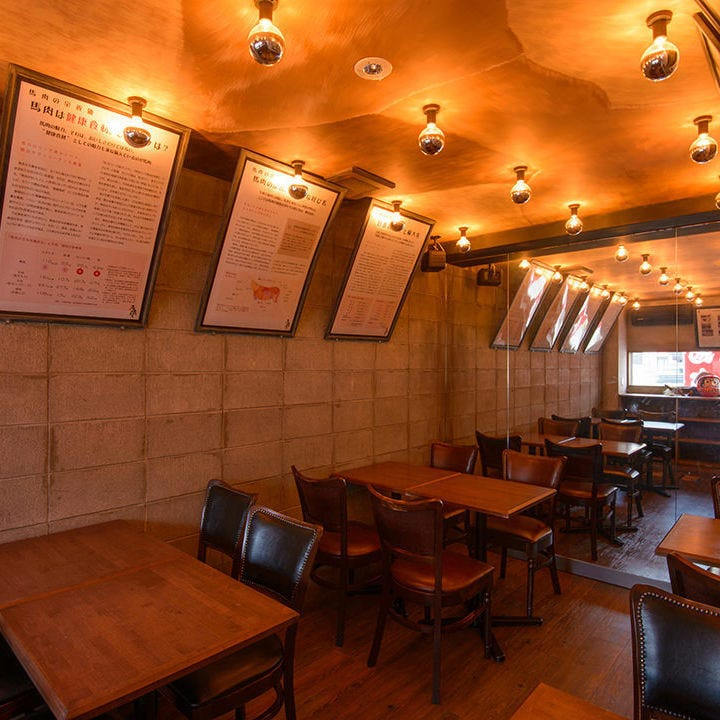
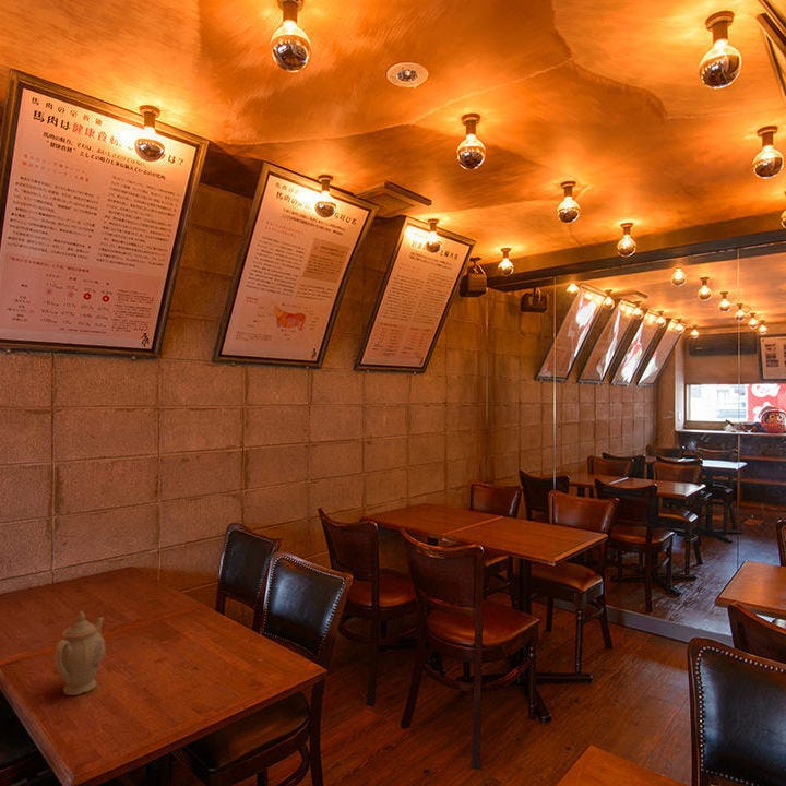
+ chinaware [52,610,106,696]
